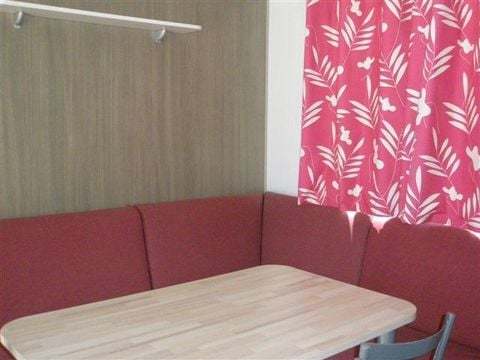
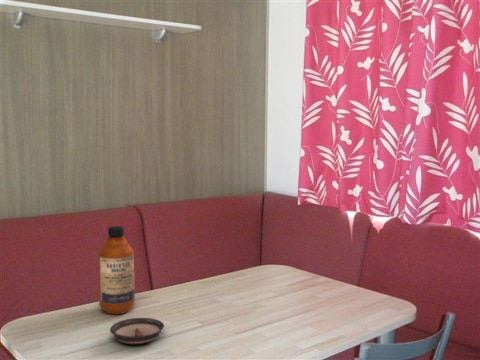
+ saucer [109,317,165,345]
+ bottle [97,225,136,315]
